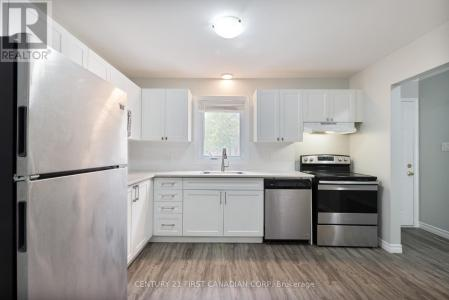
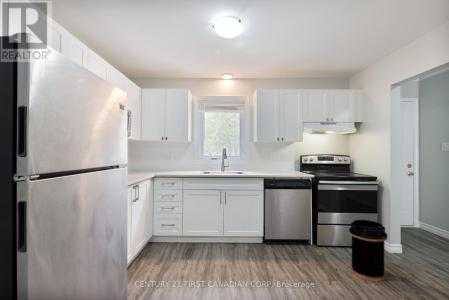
+ trash can [348,219,388,282]
